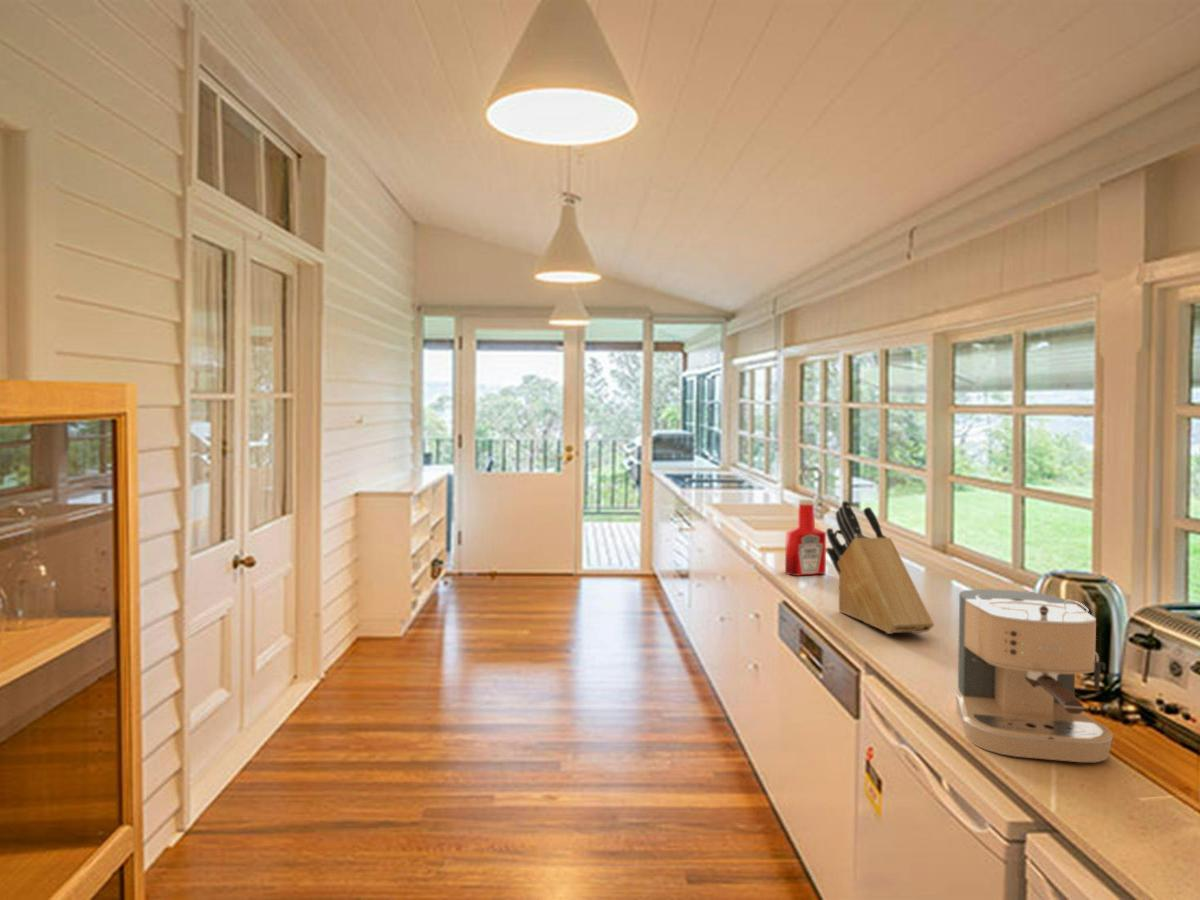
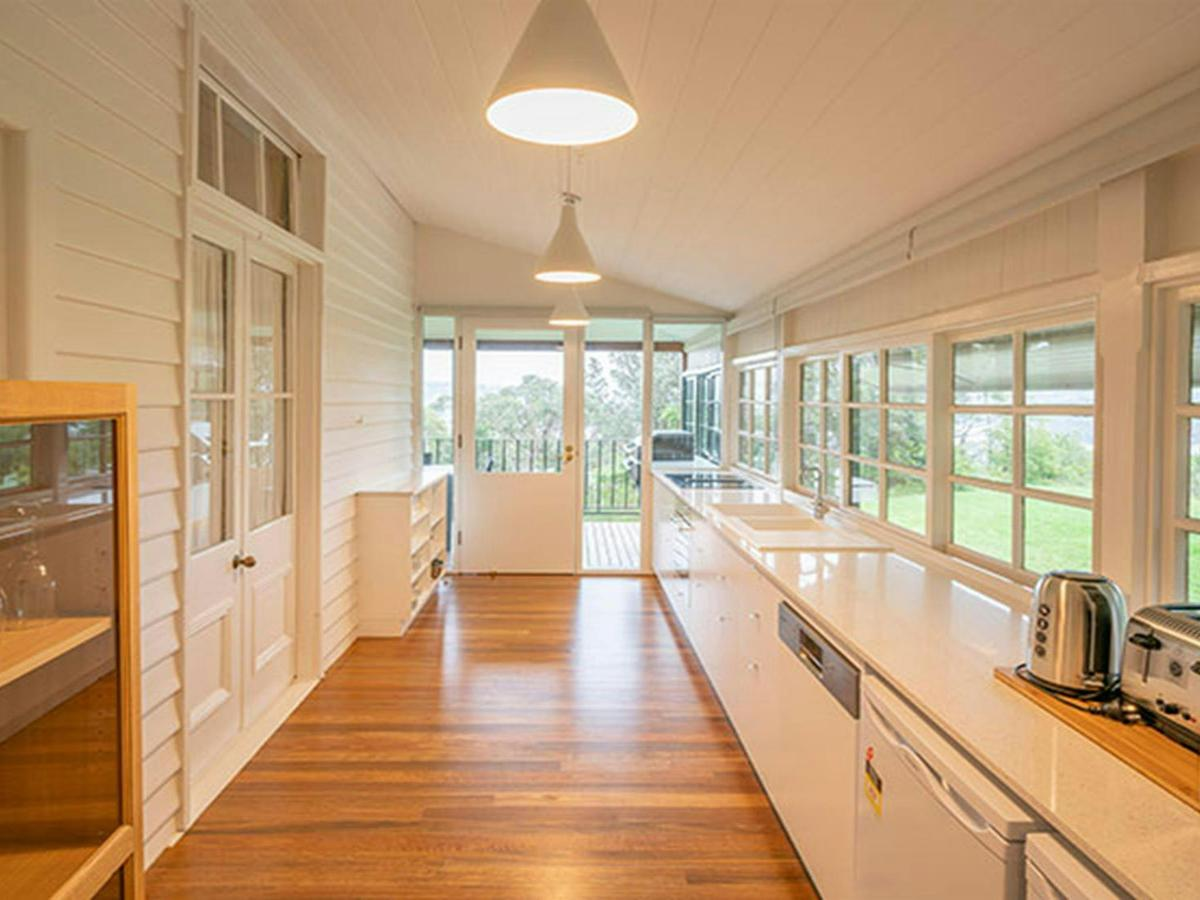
- coffee maker [954,588,1114,763]
- knife block [825,500,935,635]
- soap bottle [784,498,827,577]
